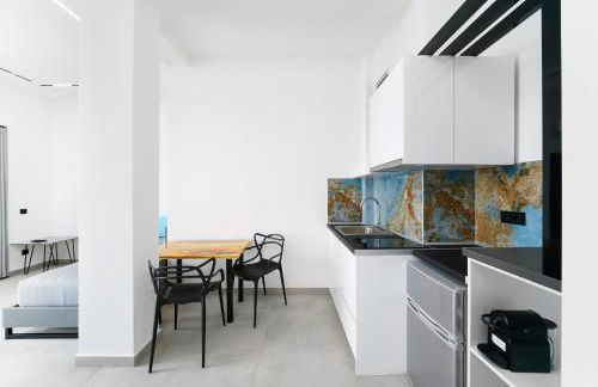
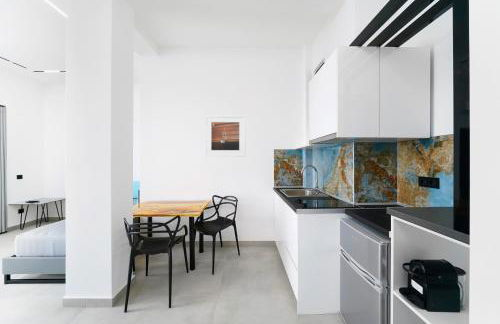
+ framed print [204,115,247,158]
